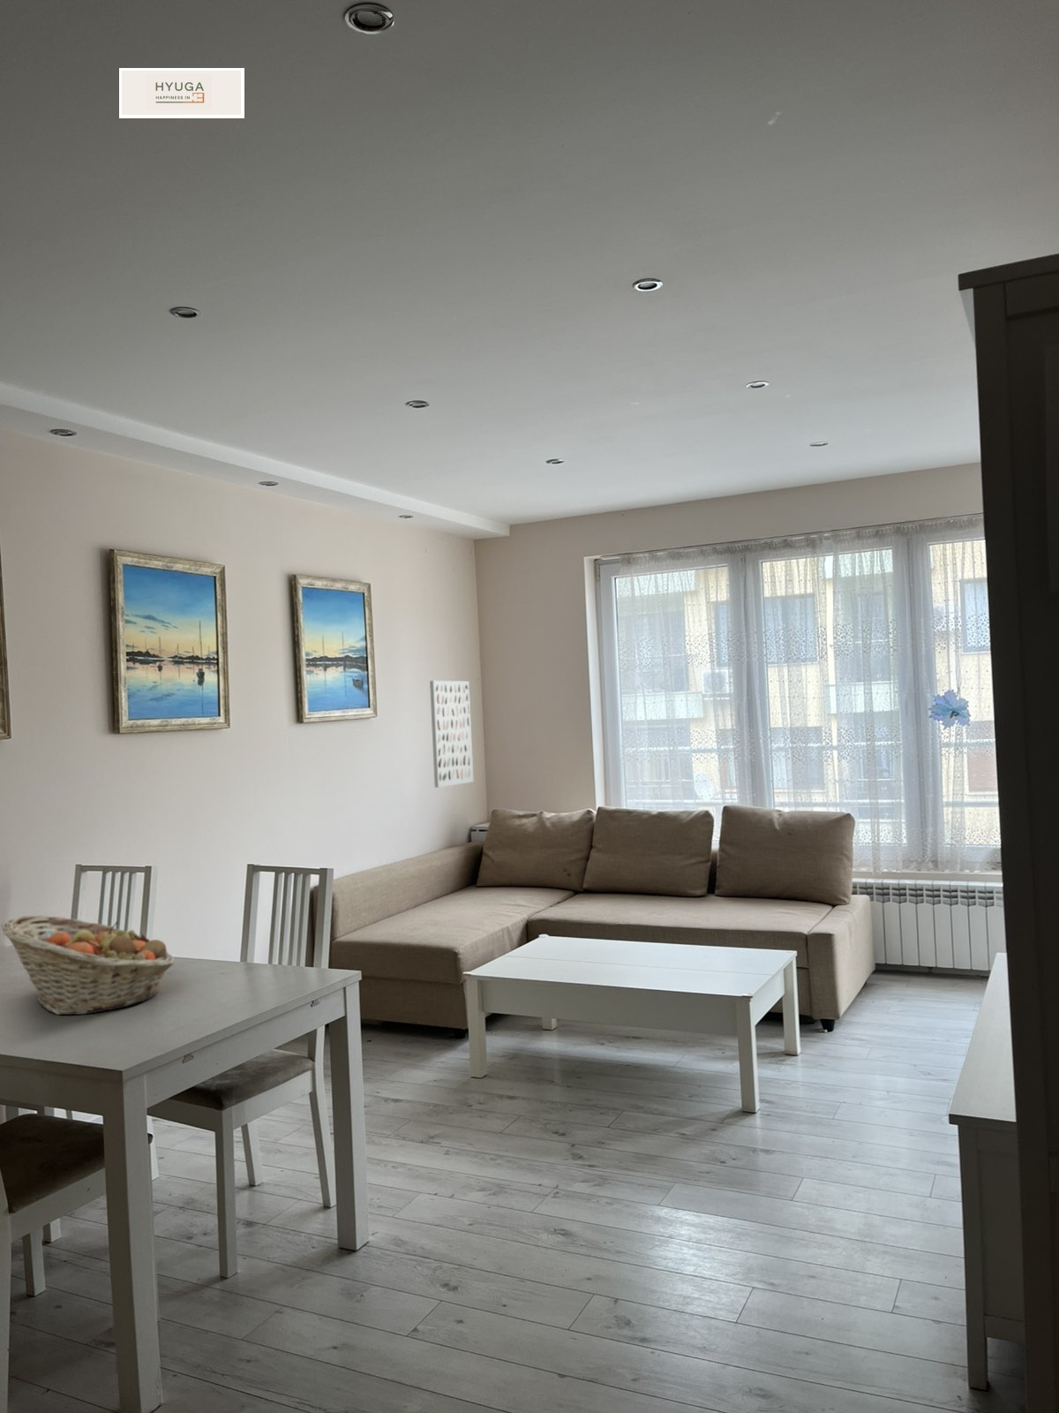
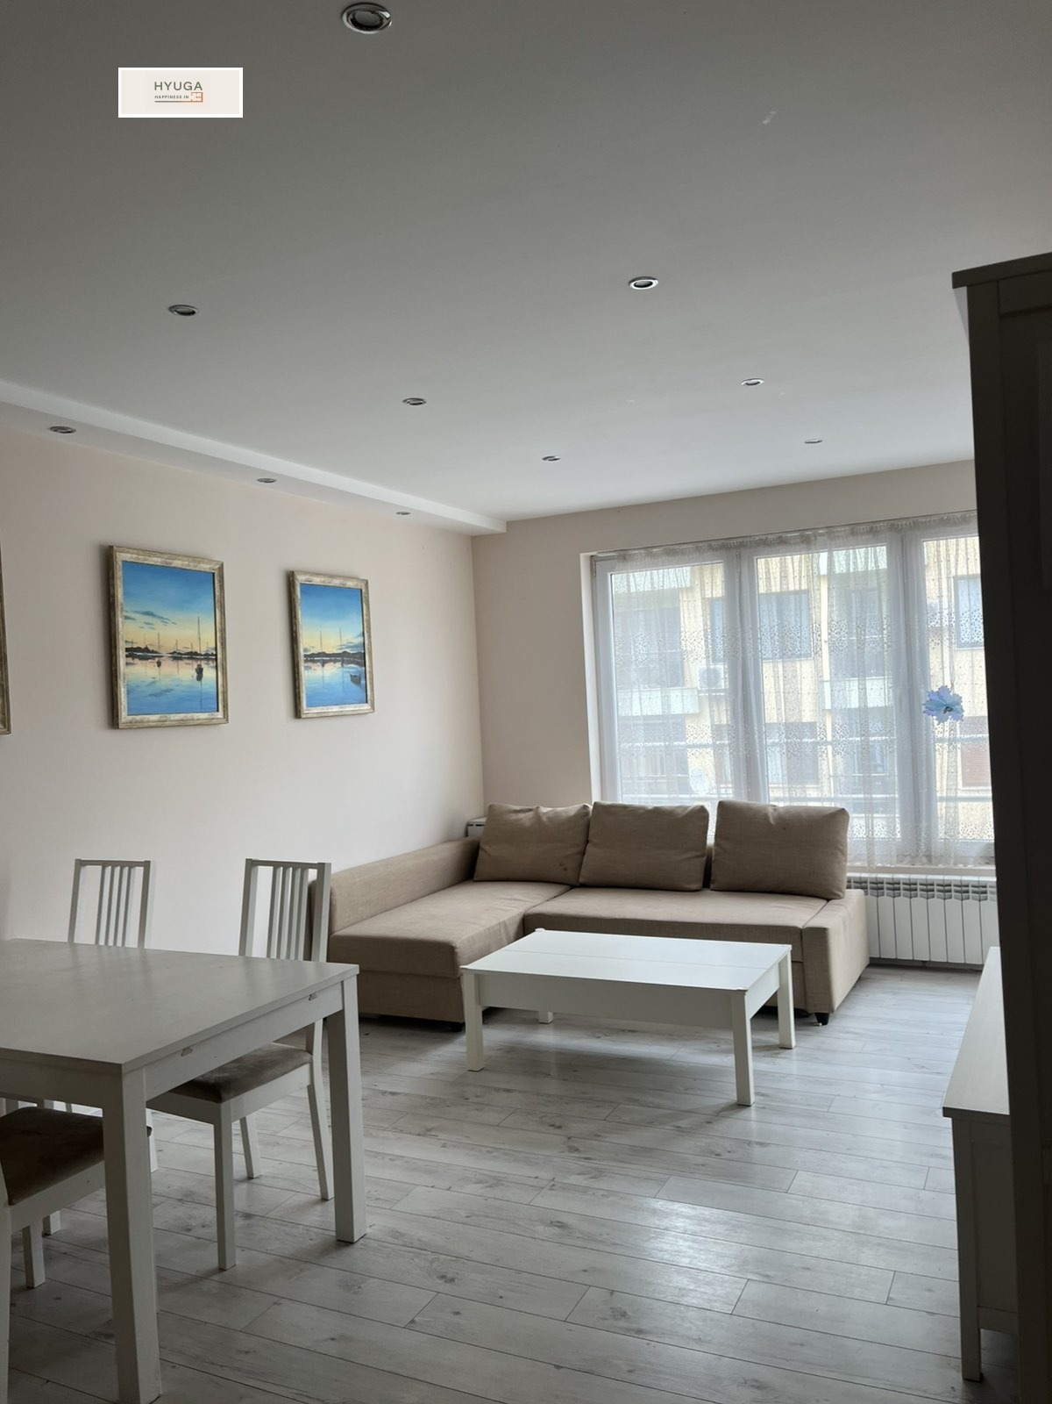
- wall art [429,680,475,789]
- fruit basket [1,915,176,1016]
